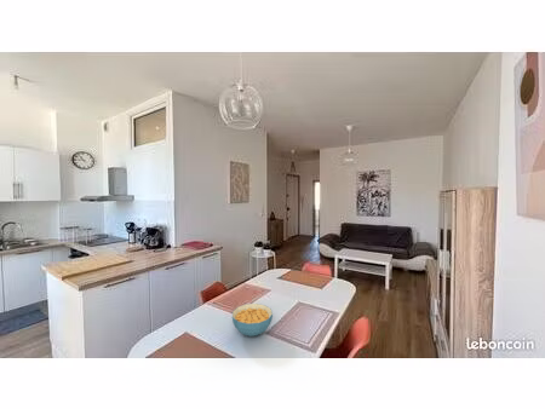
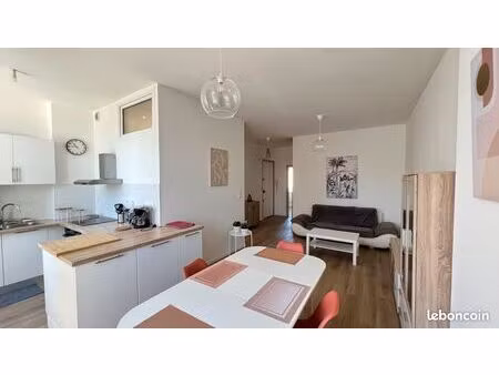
- cereal bowl [231,303,274,338]
